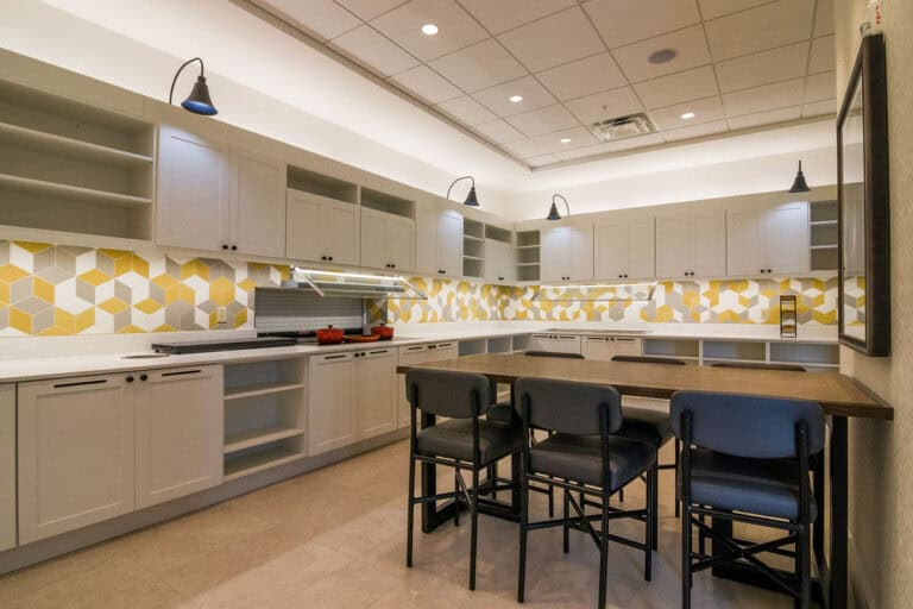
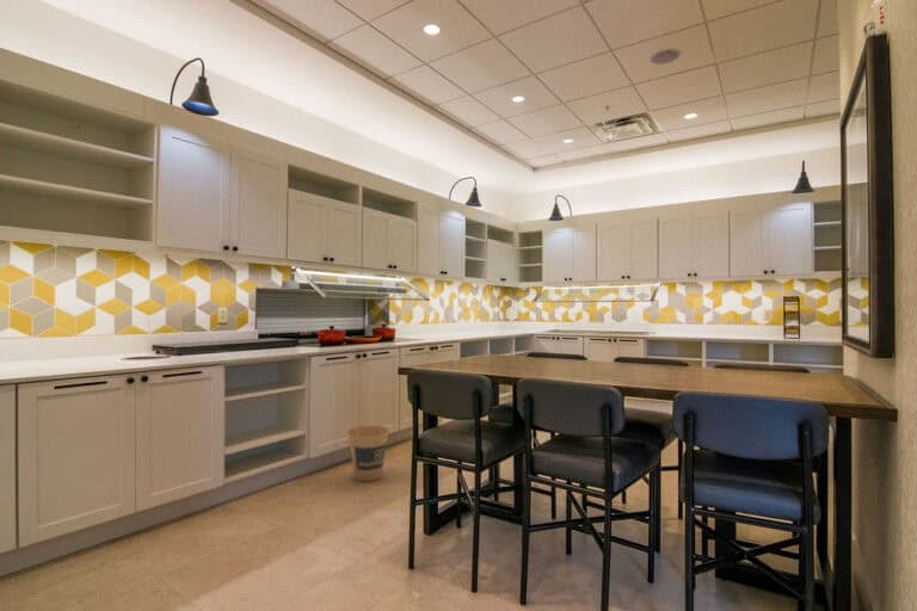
+ trash can [346,425,389,482]
